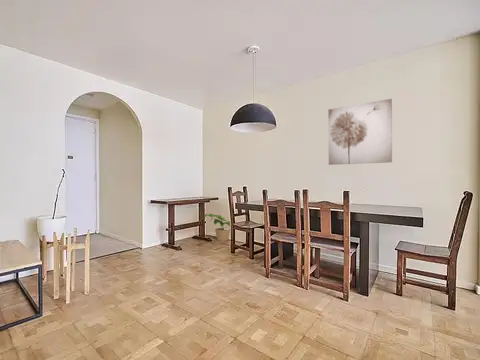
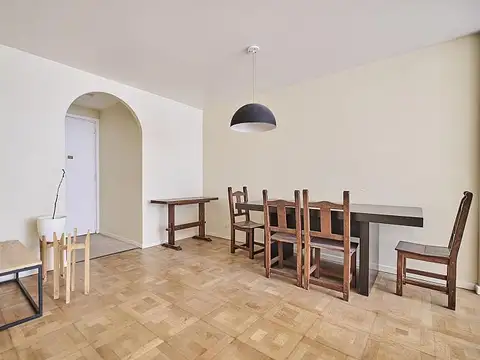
- potted plant [203,213,231,242]
- wall art [327,98,393,166]
